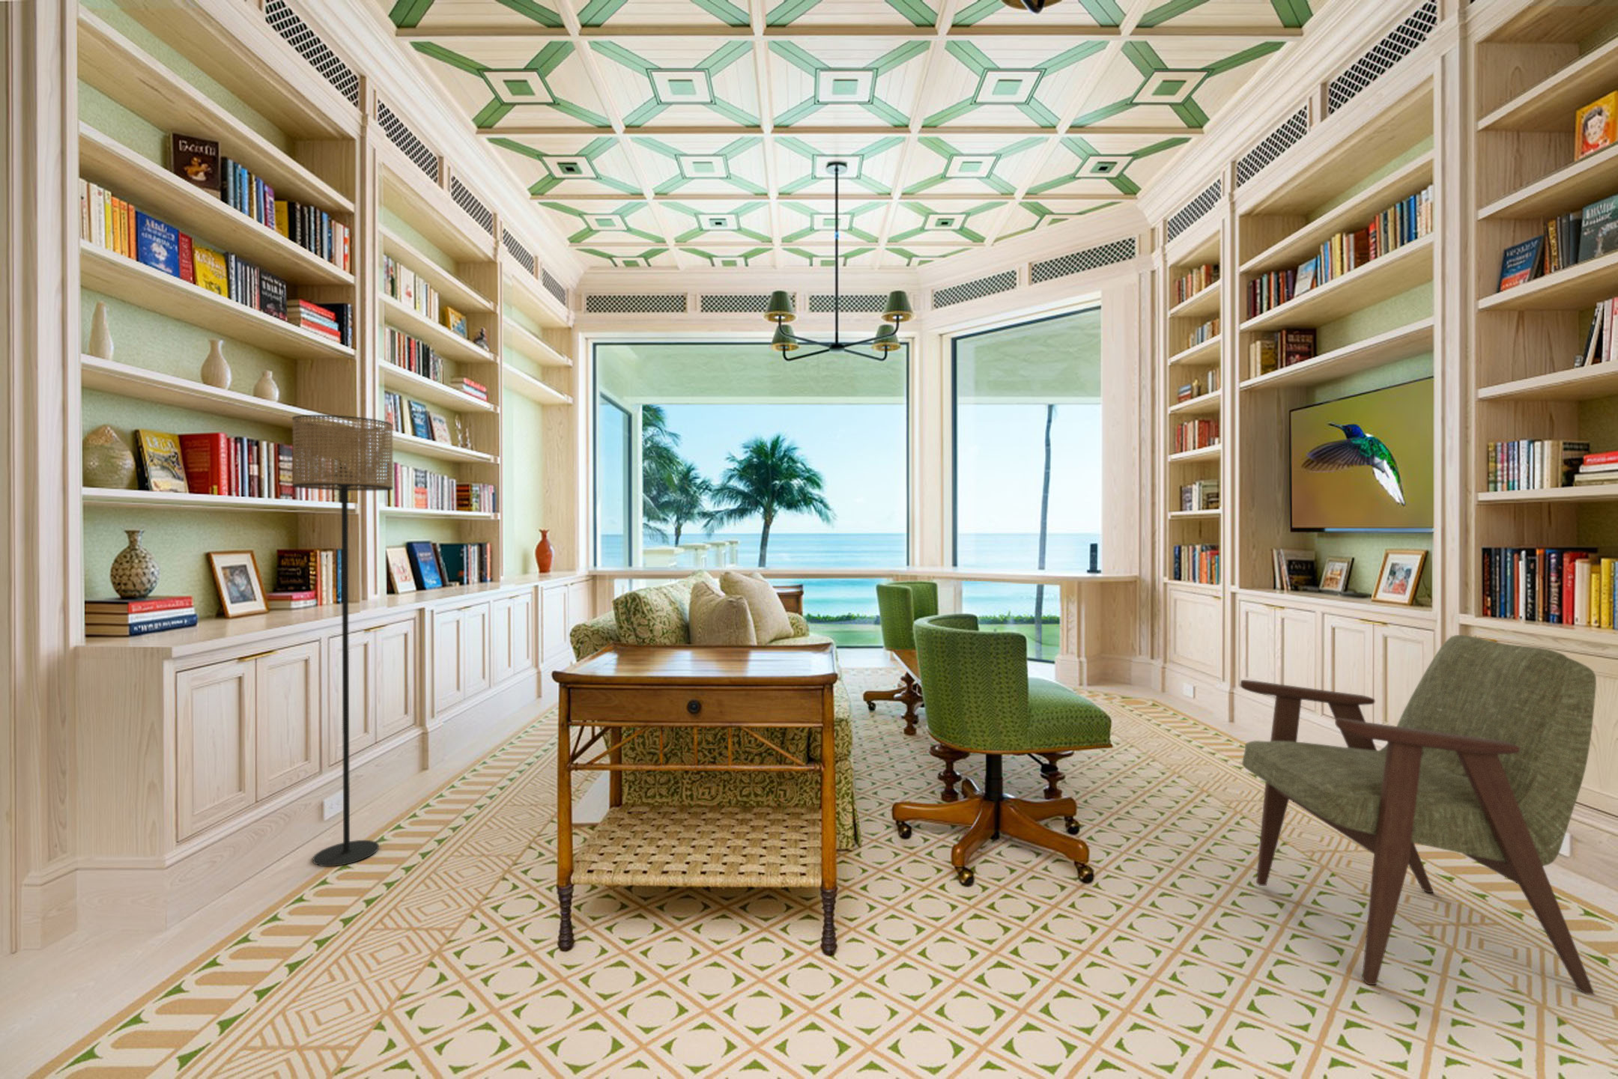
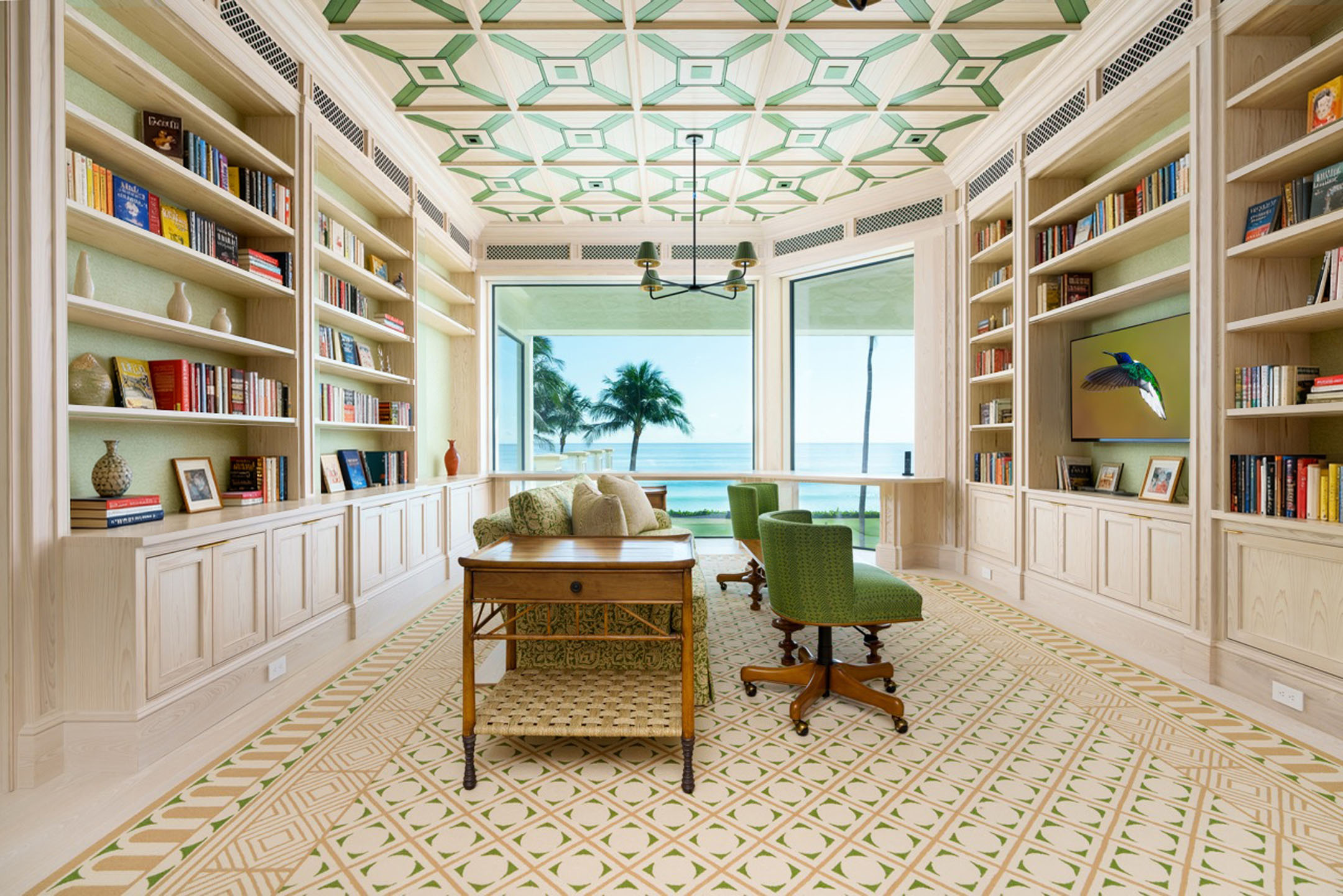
- armchair [1240,635,1598,995]
- floor lamp [292,414,394,867]
